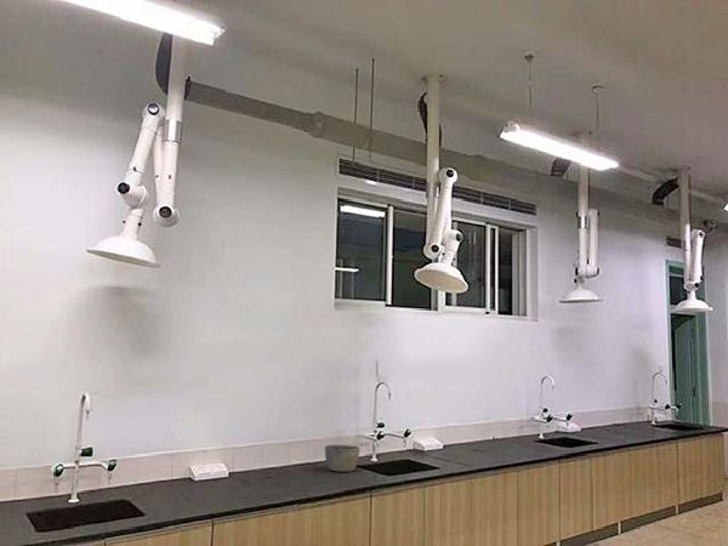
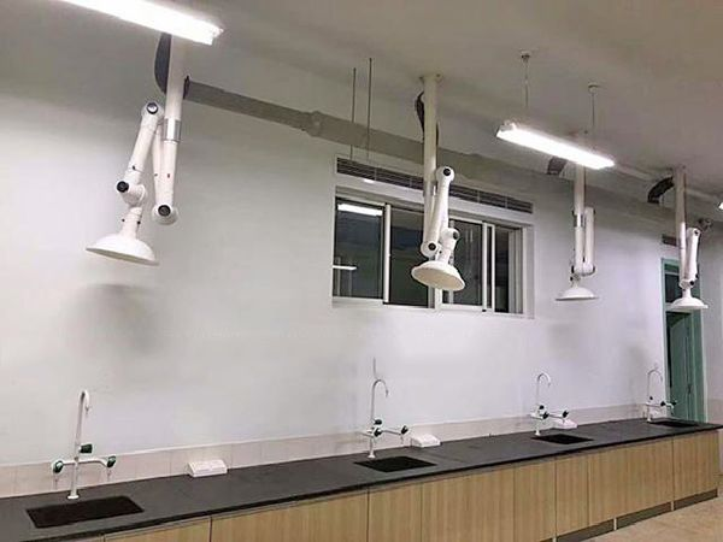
- bowl [324,443,362,473]
